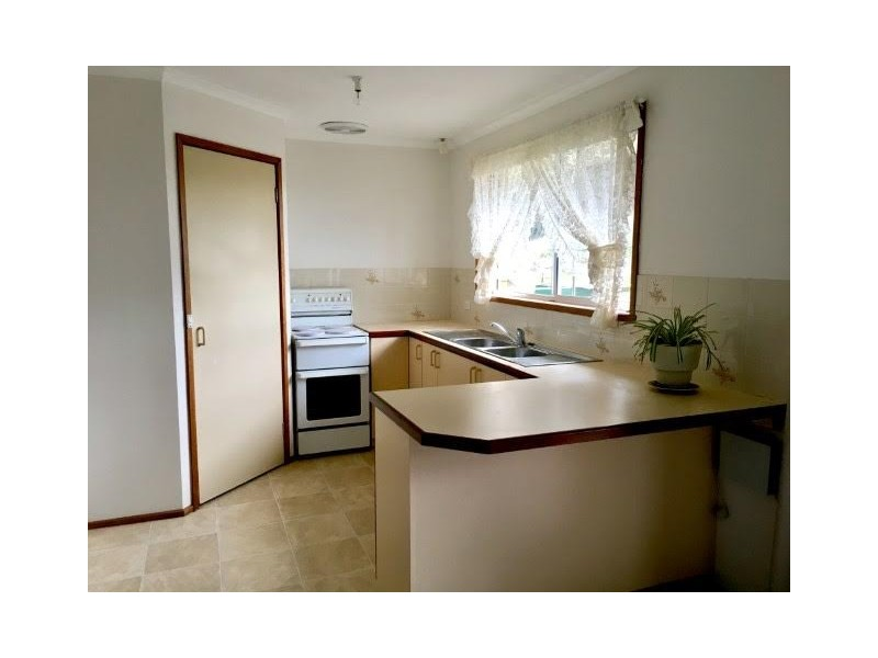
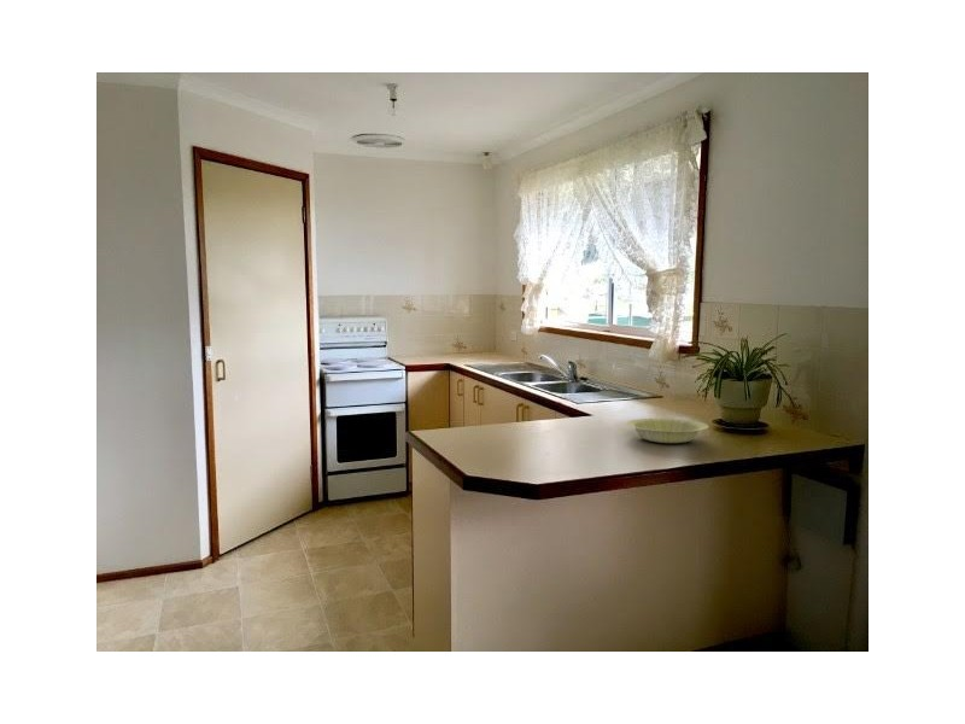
+ bowl [625,418,710,444]
